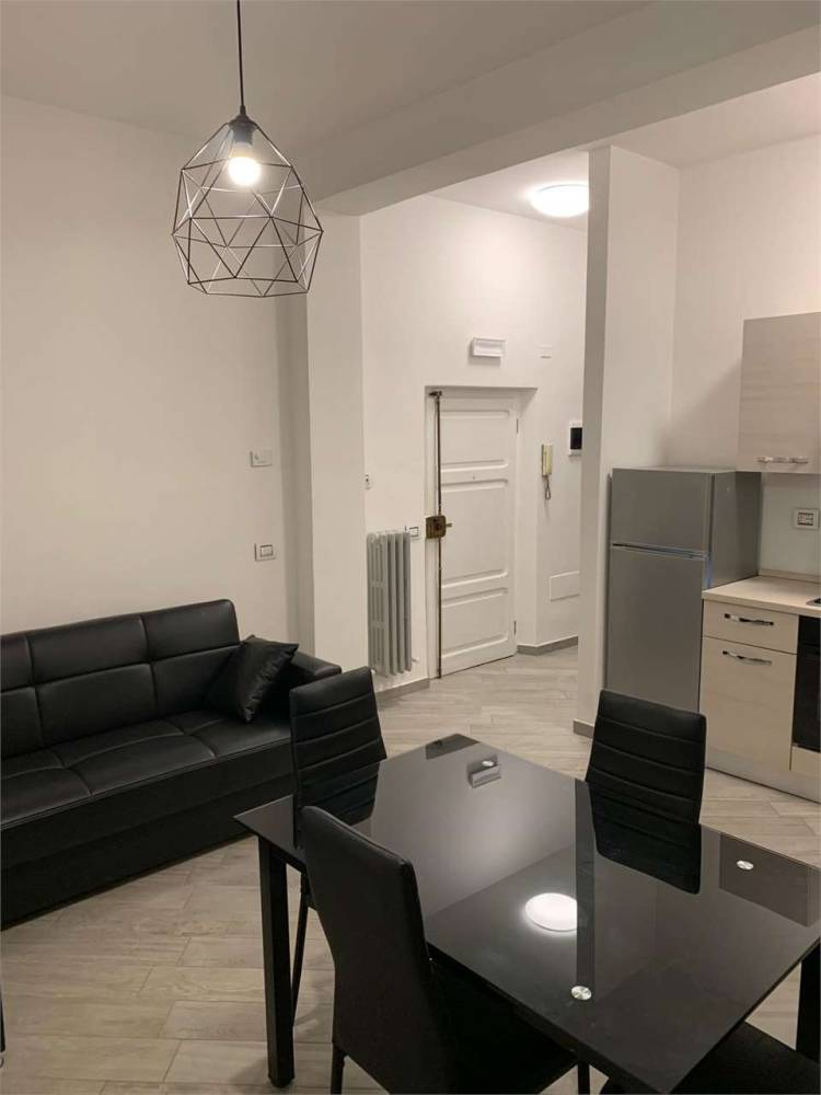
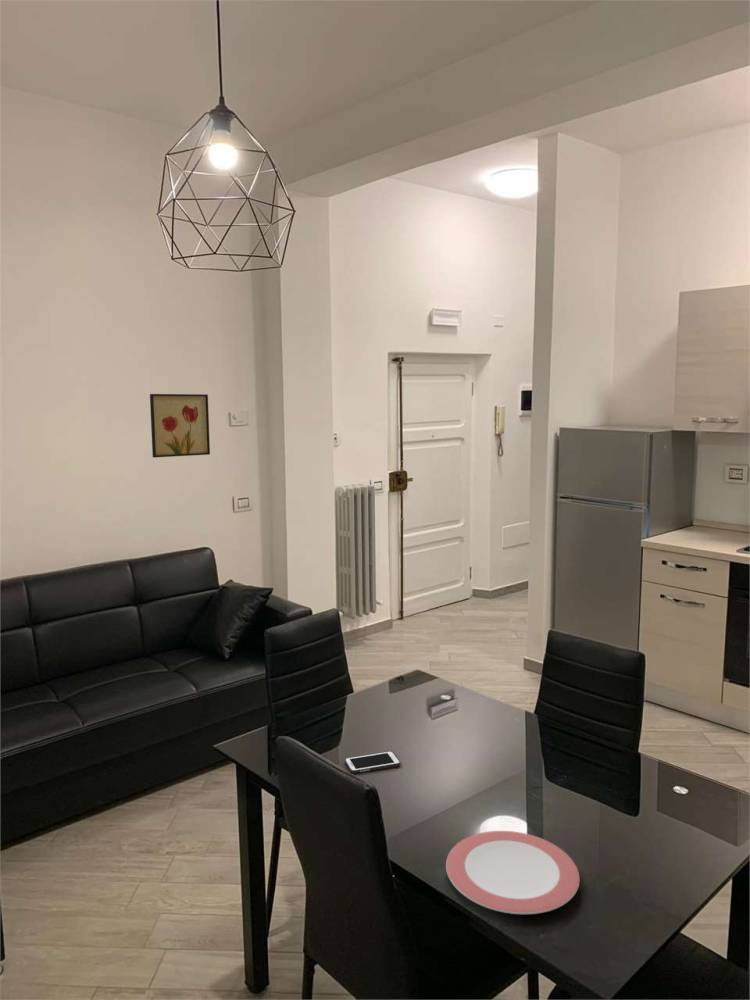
+ plate [445,830,580,915]
+ wall art [149,393,211,459]
+ cell phone [344,750,402,774]
